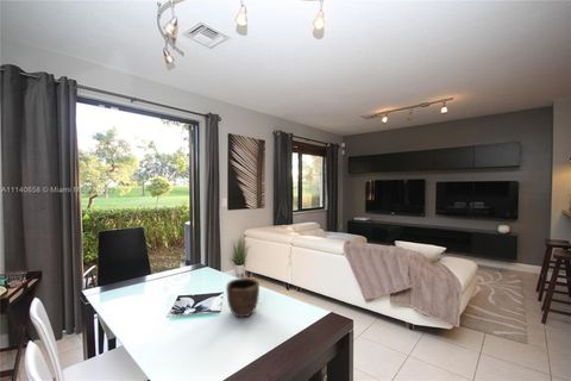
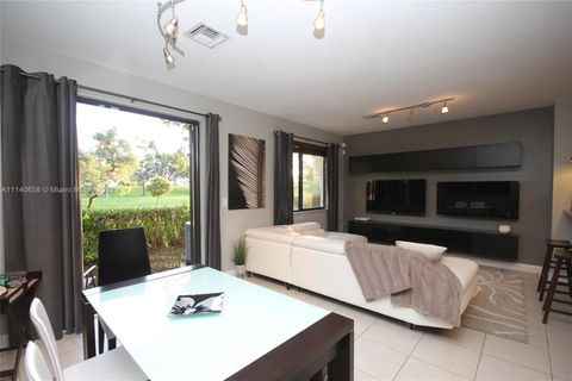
- bowl [225,276,261,319]
